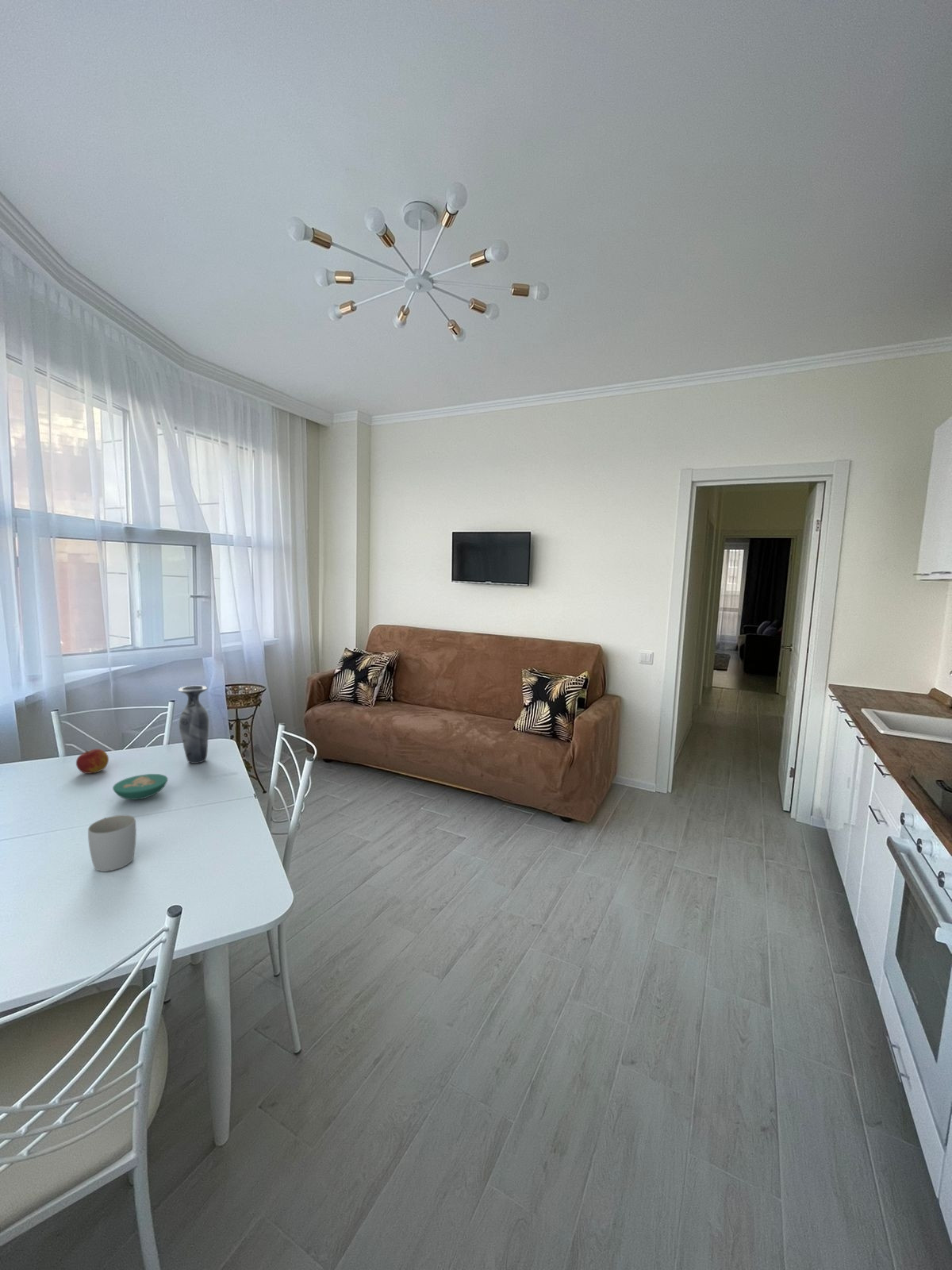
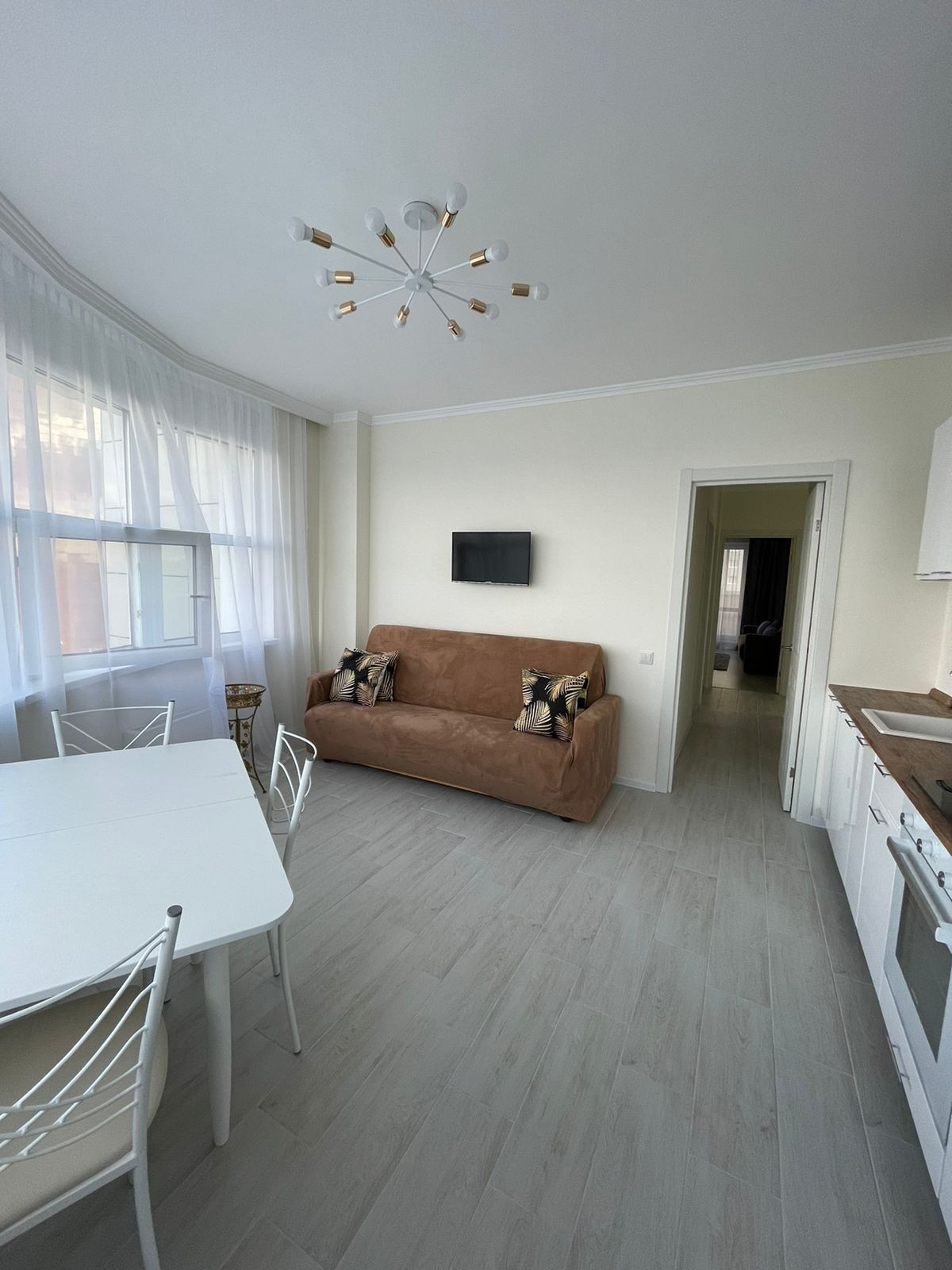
- mug [87,814,137,872]
- vase [177,685,210,764]
- apple [75,749,109,775]
- bowl [112,773,169,800]
